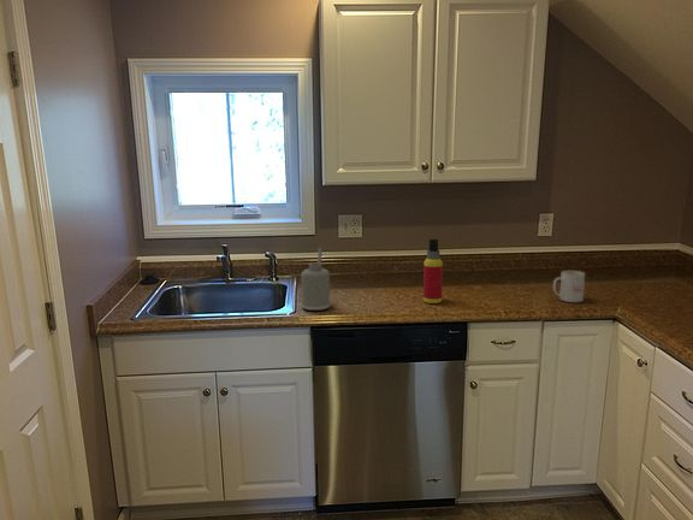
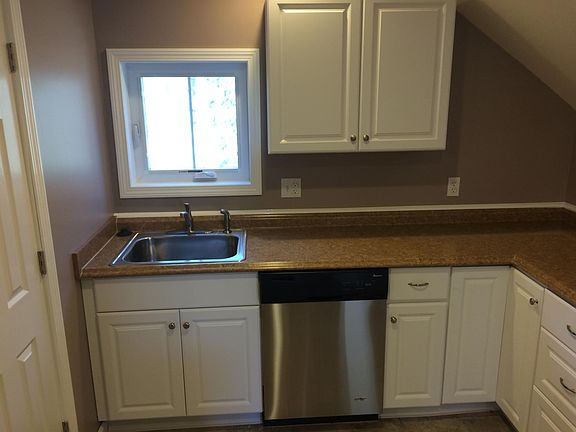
- soap dispenser [300,247,331,312]
- spray bottle [422,237,444,305]
- mug [552,270,586,303]
